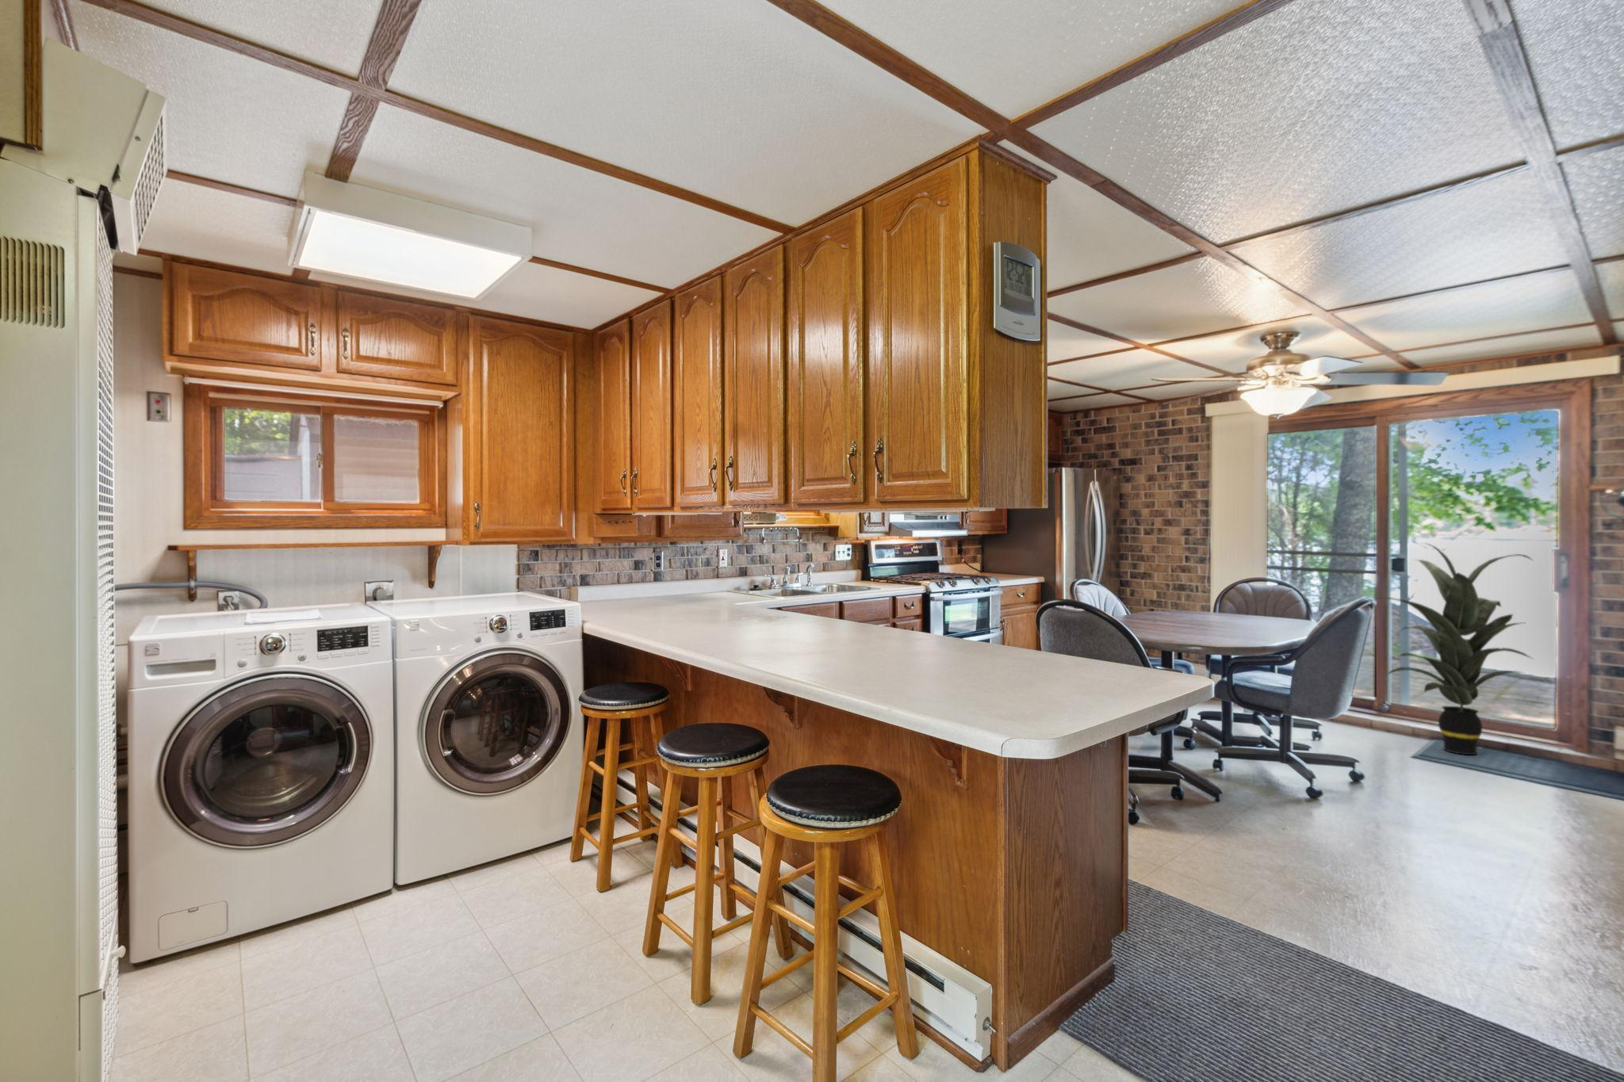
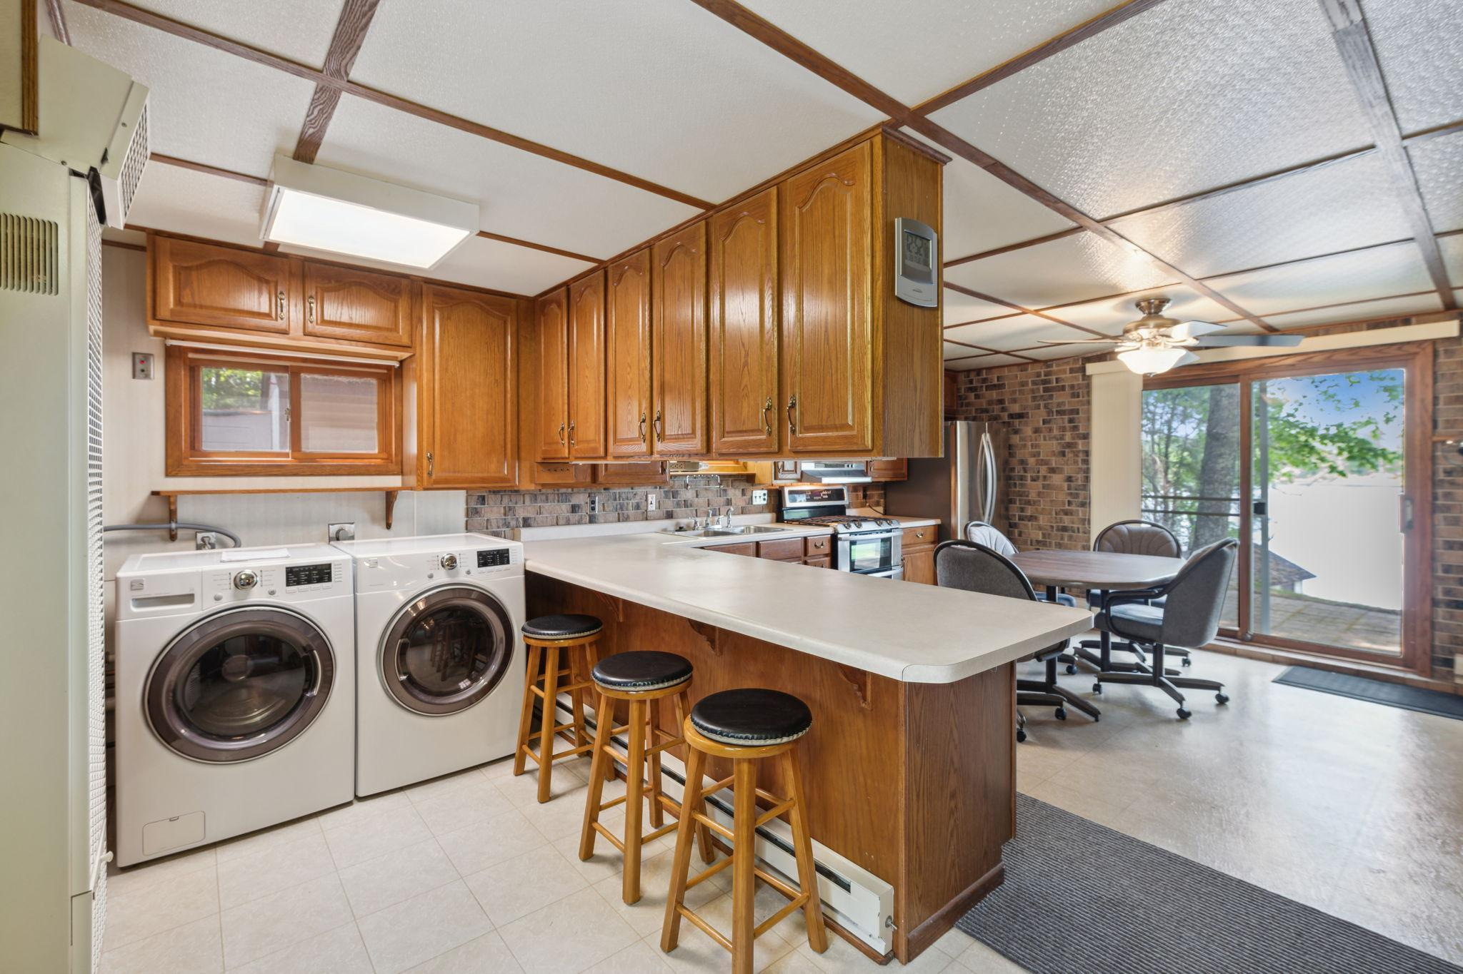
- indoor plant [1372,542,1535,756]
